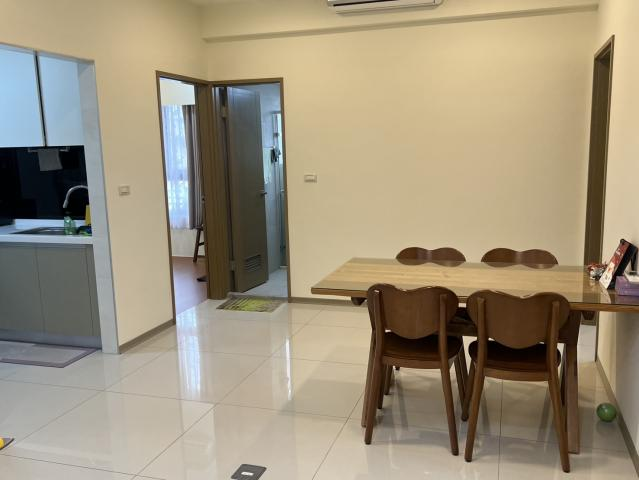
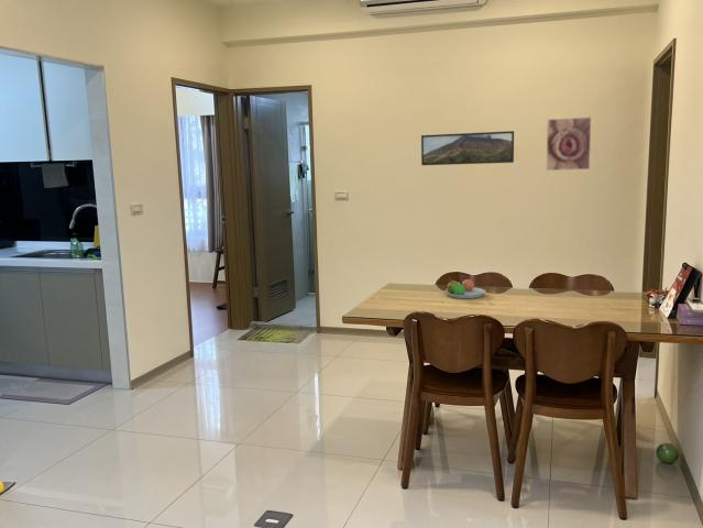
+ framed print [420,130,515,166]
+ fruit bowl [443,278,486,299]
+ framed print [545,116,592,172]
